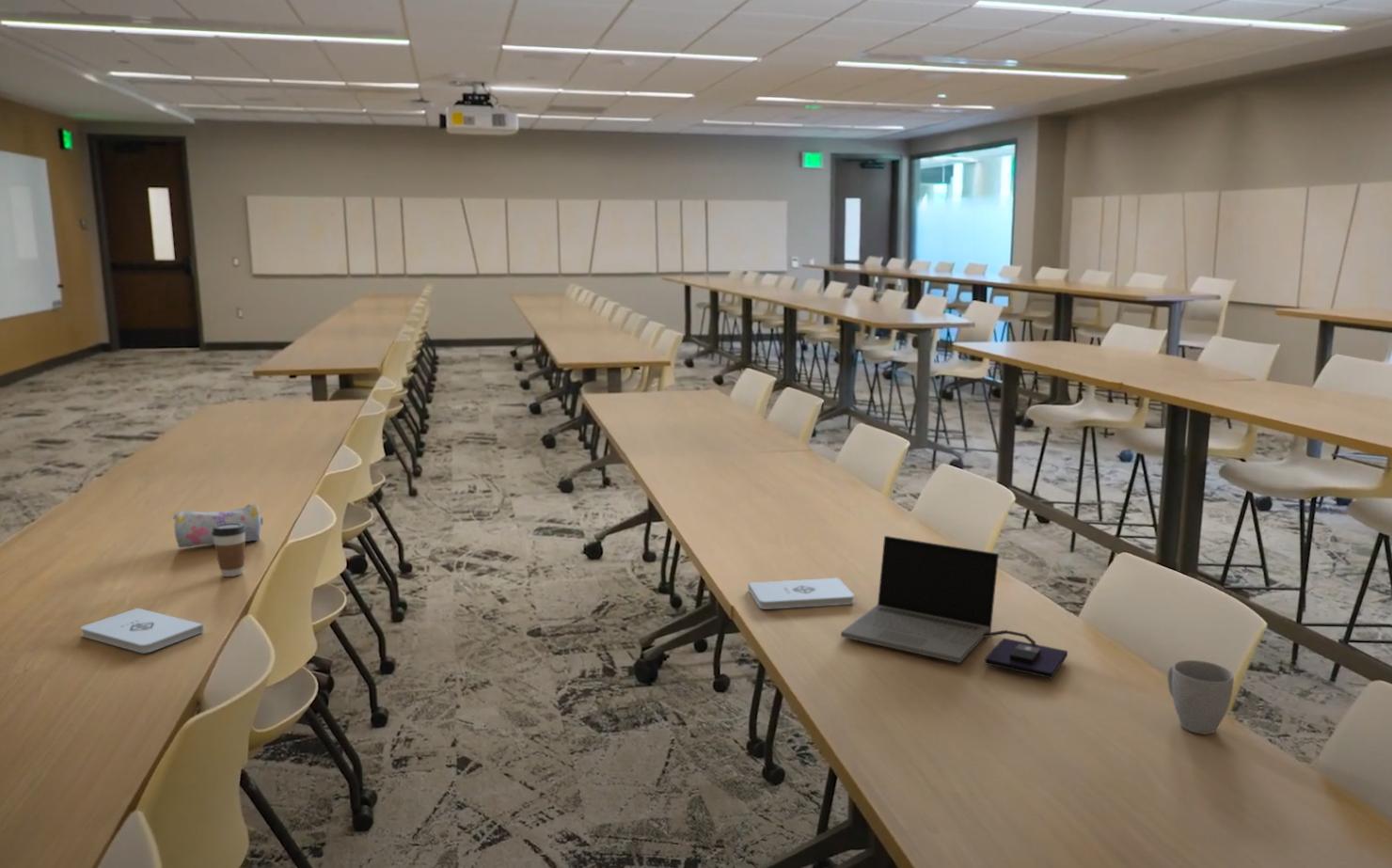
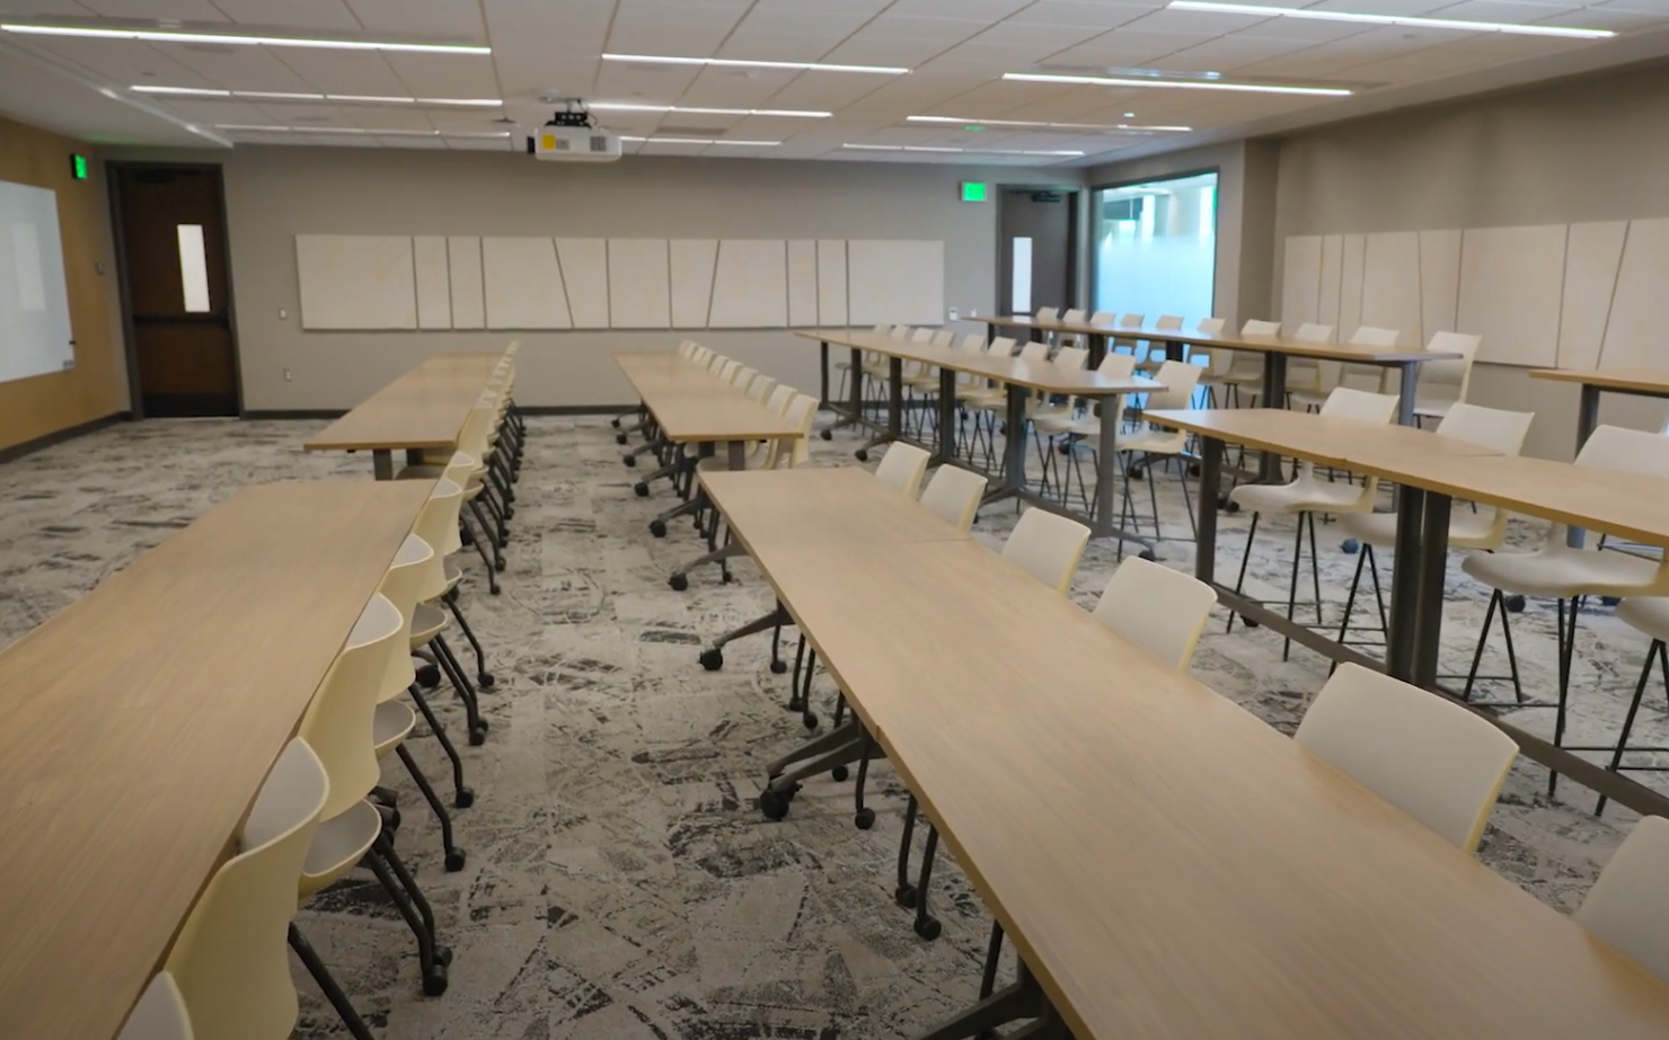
- pencil case [172,503,263,548]
- mug [1166,659,1235,735]
- coffee cup [212,523,246,577]
- notepad [748,577,855,610]
- notepad [80,608,205,654]
- laptop computer [840,535,1068,679]
